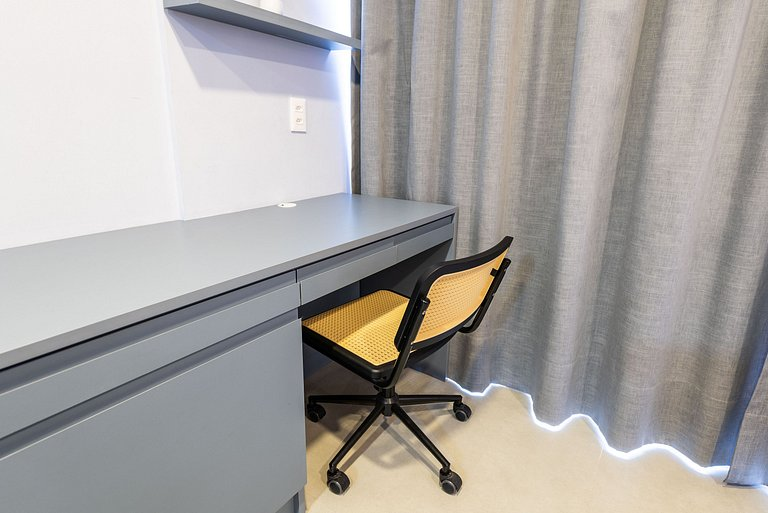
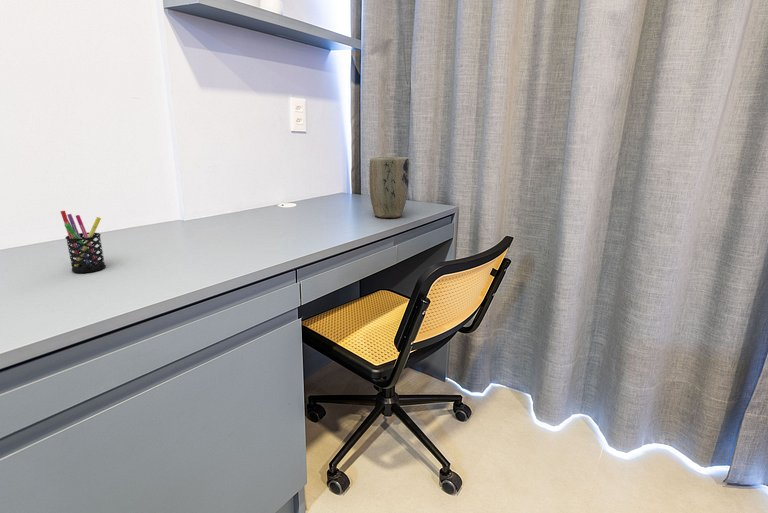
+ pen holder [60,210,107,274]
+ plant pot [368,156,410,219]
